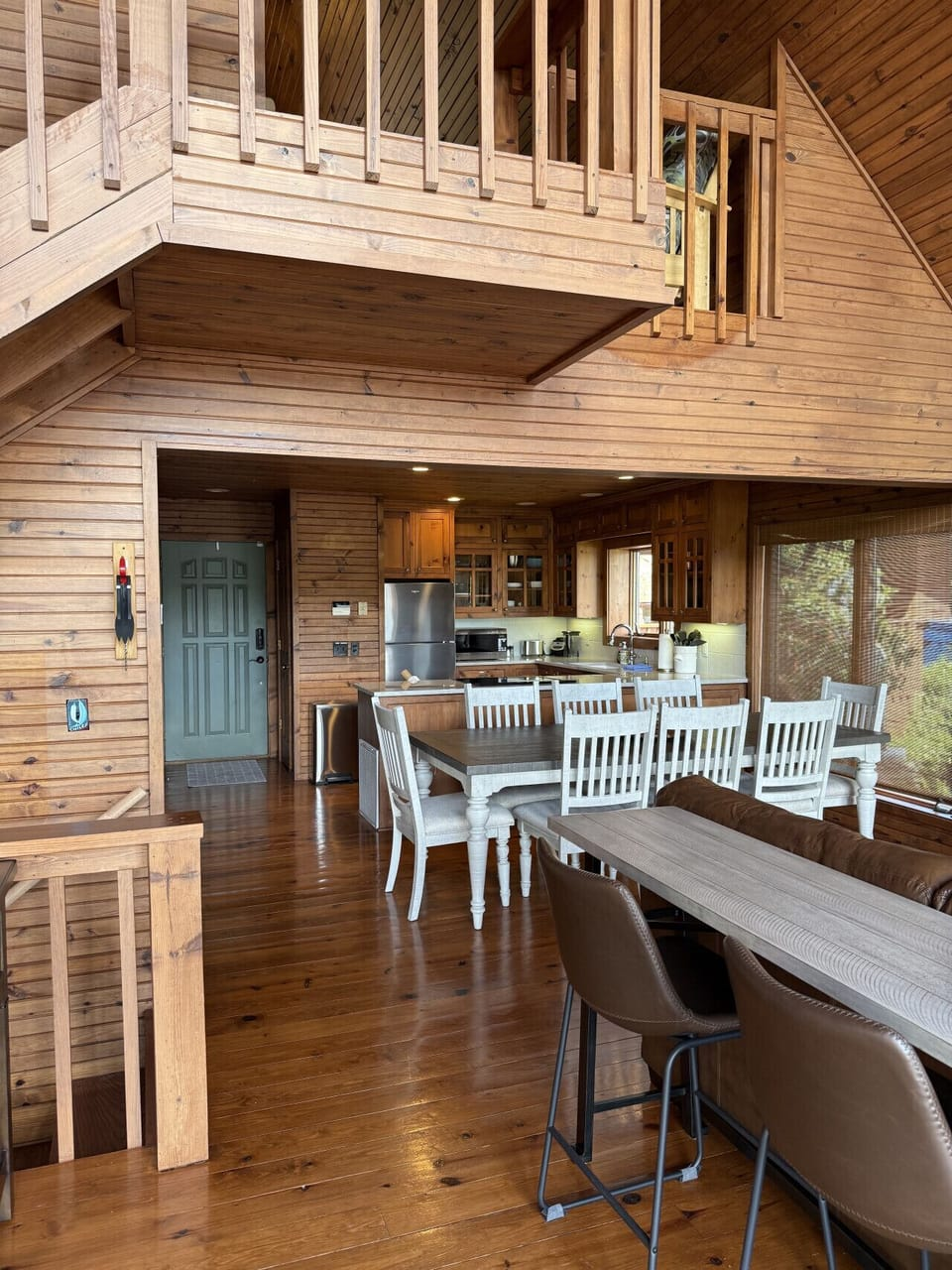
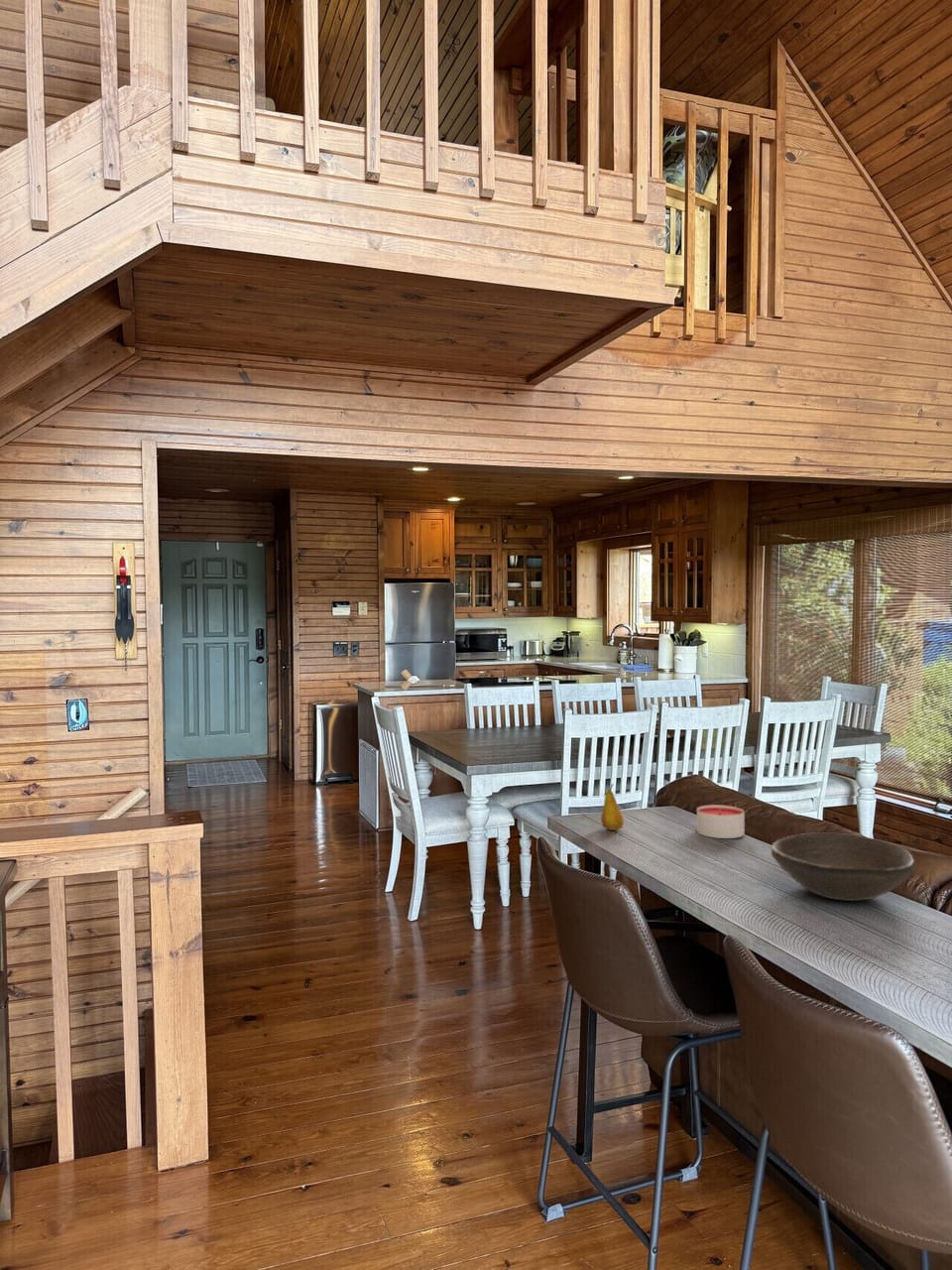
+ bowl [770,832,916,902]
+ fruit [600,783,625,831]
+ candle [696,804,746,839]
